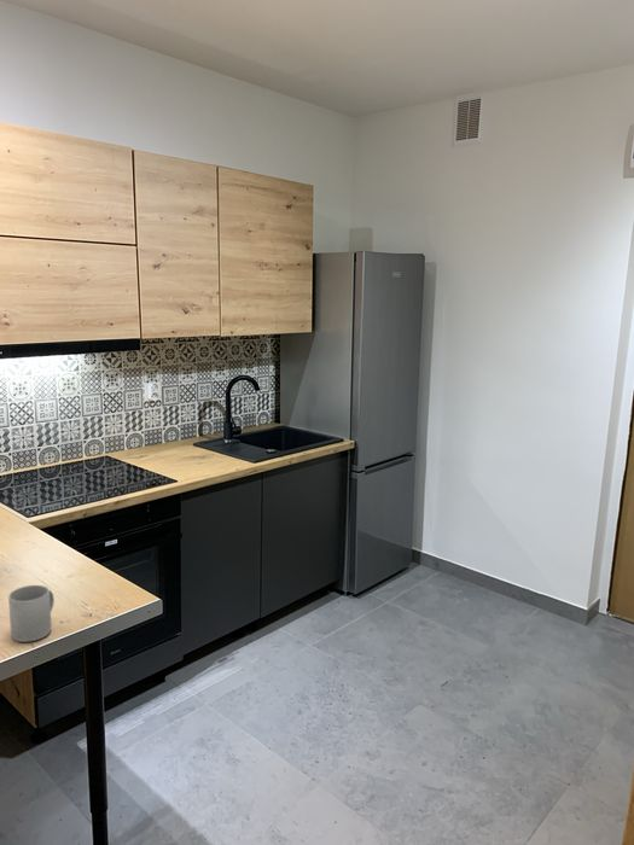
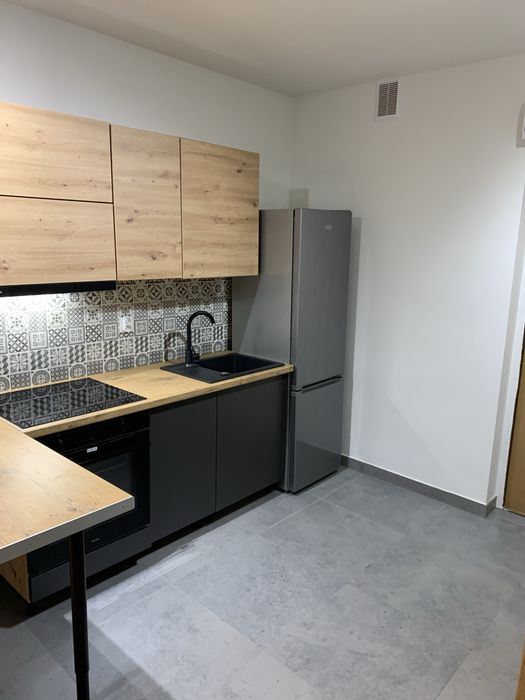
- mug [7,584,56,643]
